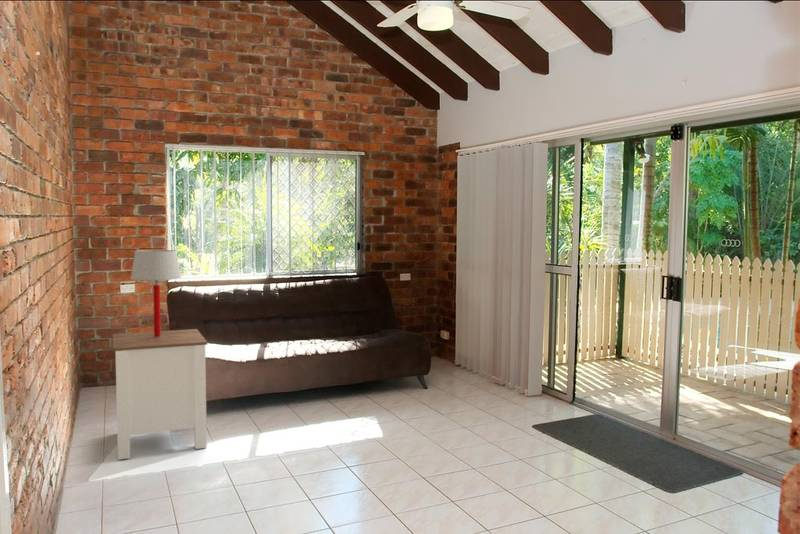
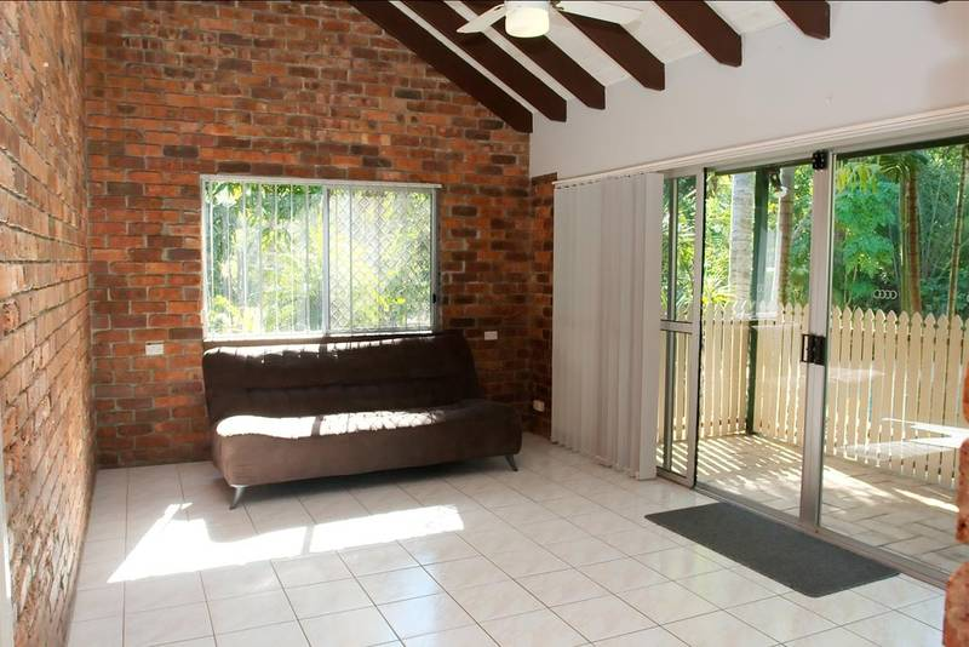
- side table [112,328,208,461]
- table lamp [130,249,182,337]
